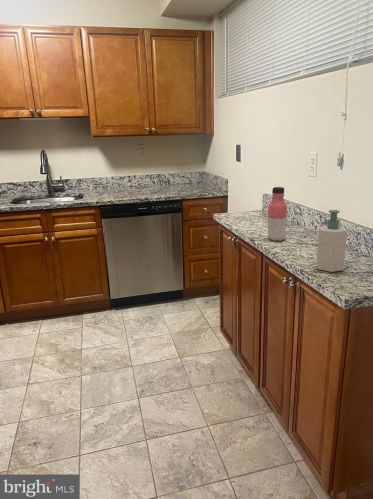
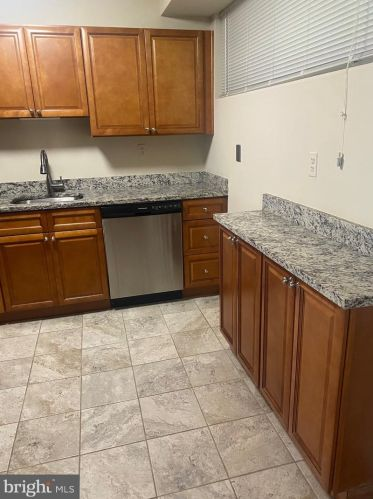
- soap bottle [315,209,348,273]
- water bottle [267,186,288,242]
